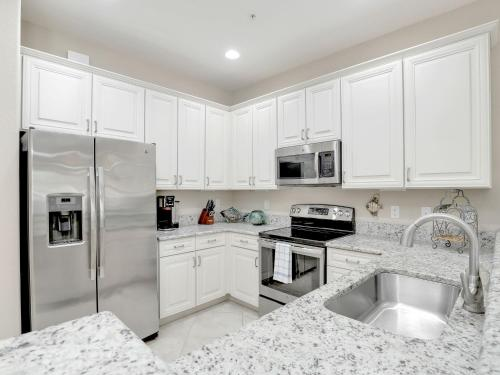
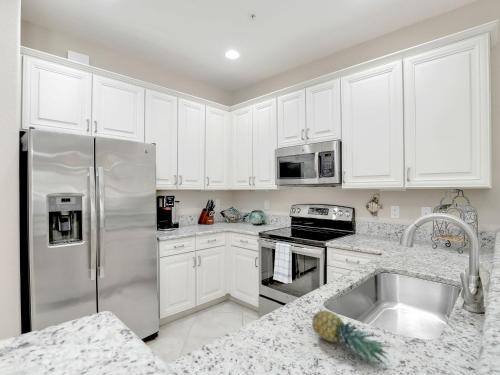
+ fruit [311,309,394,370]
